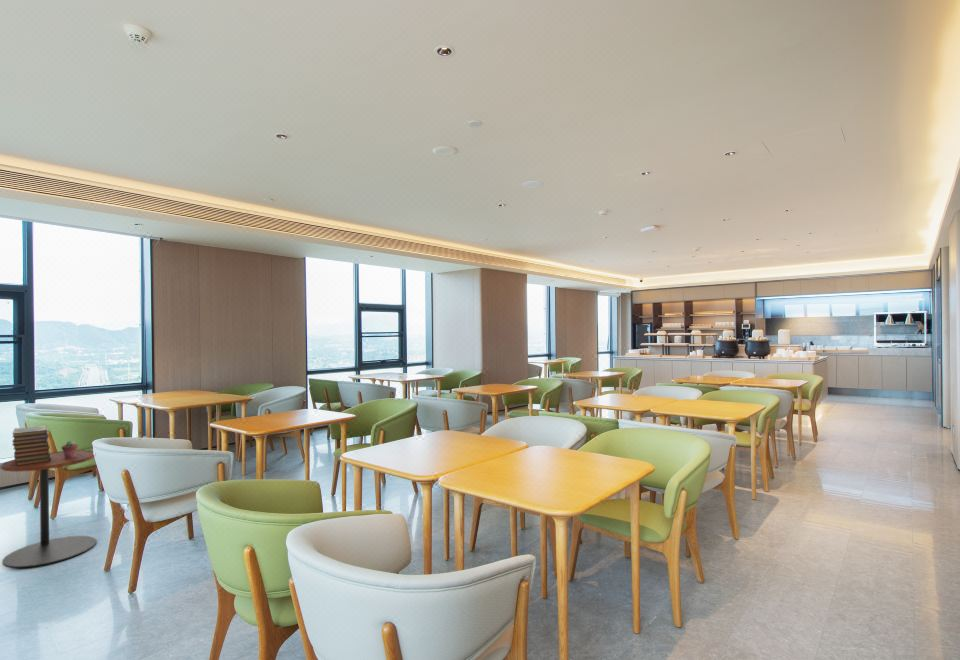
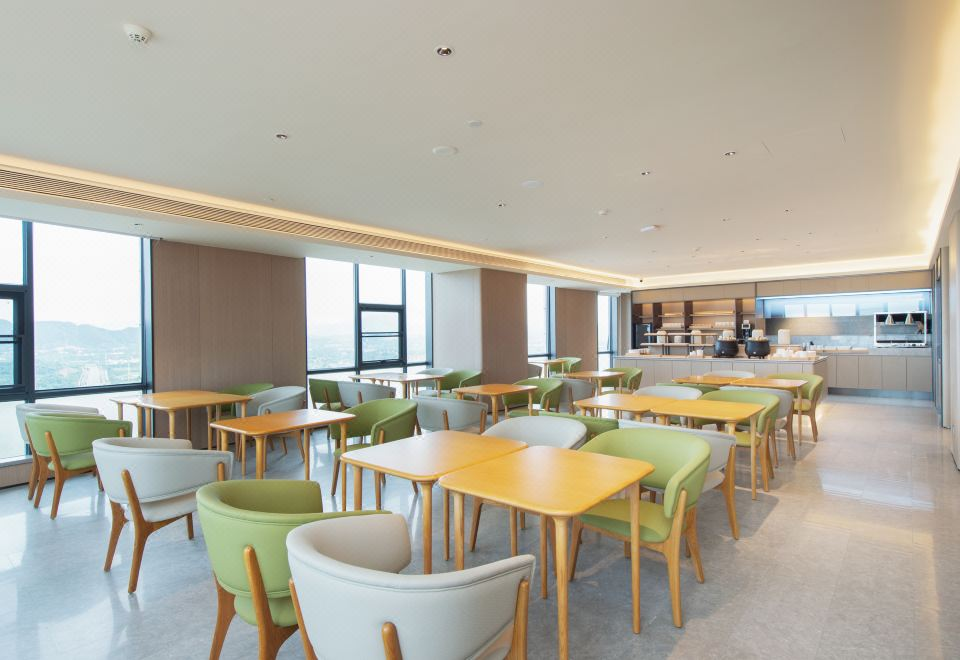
- side table [0,449,97,569]
- potted succulent [61,440,79,458]
- book stack [11,424,51,466]
